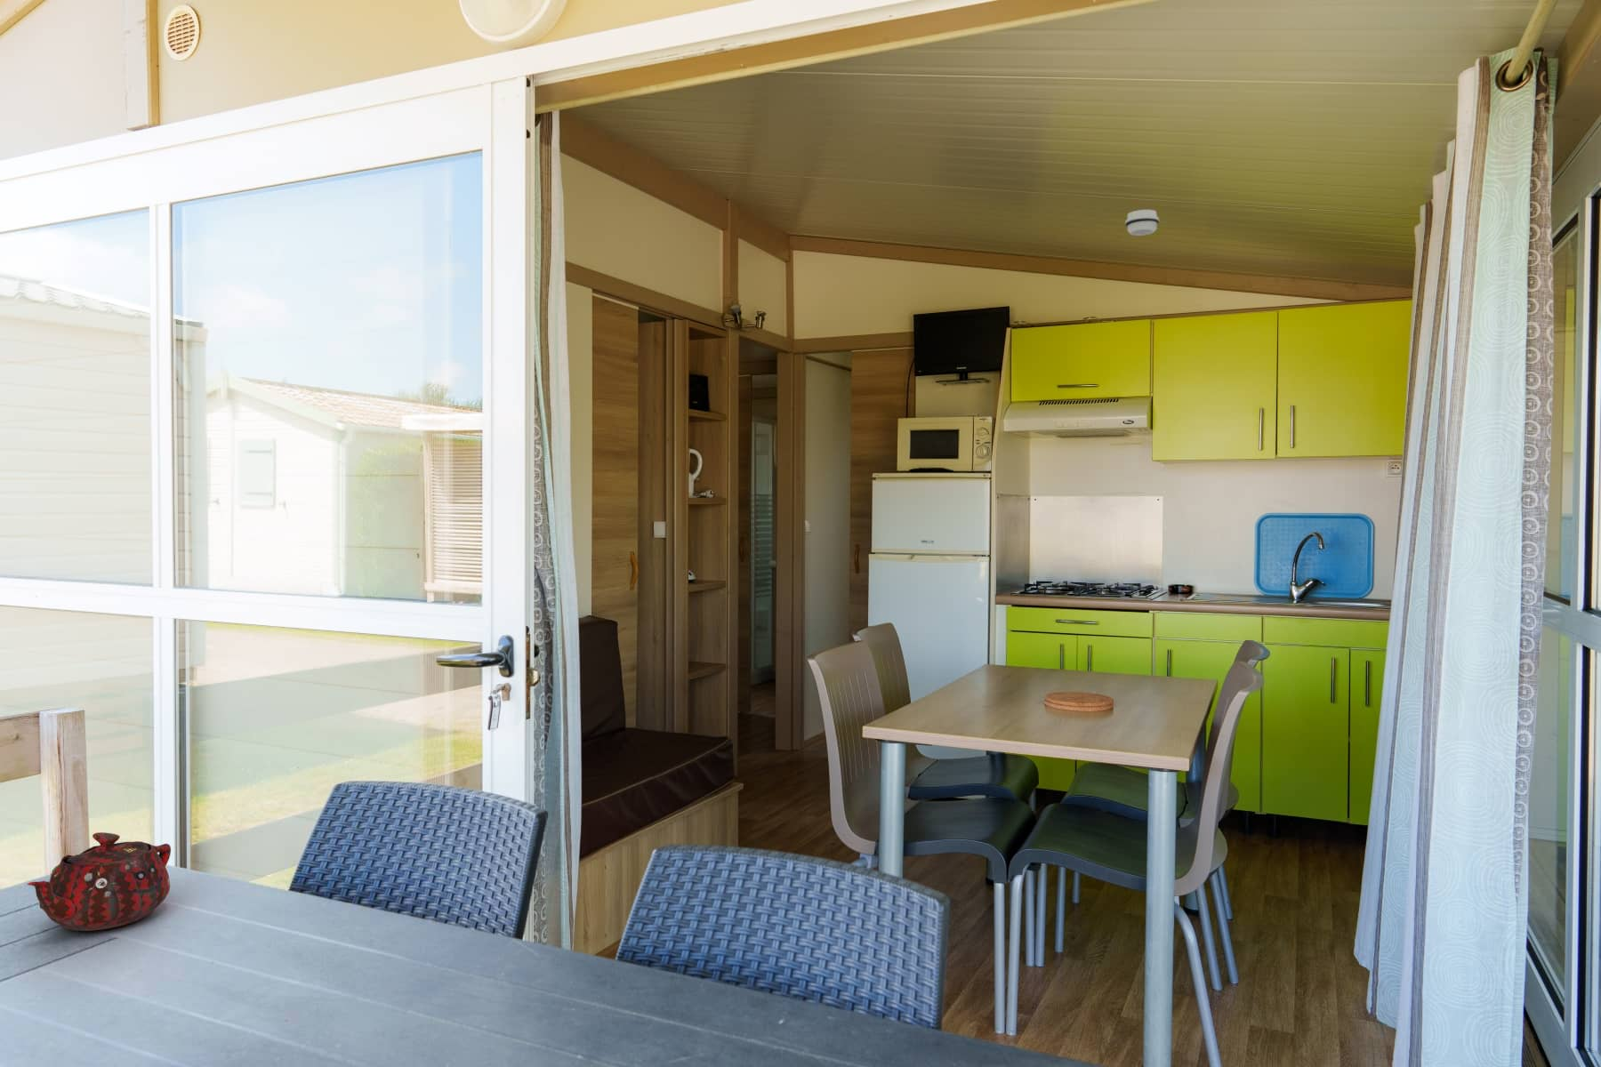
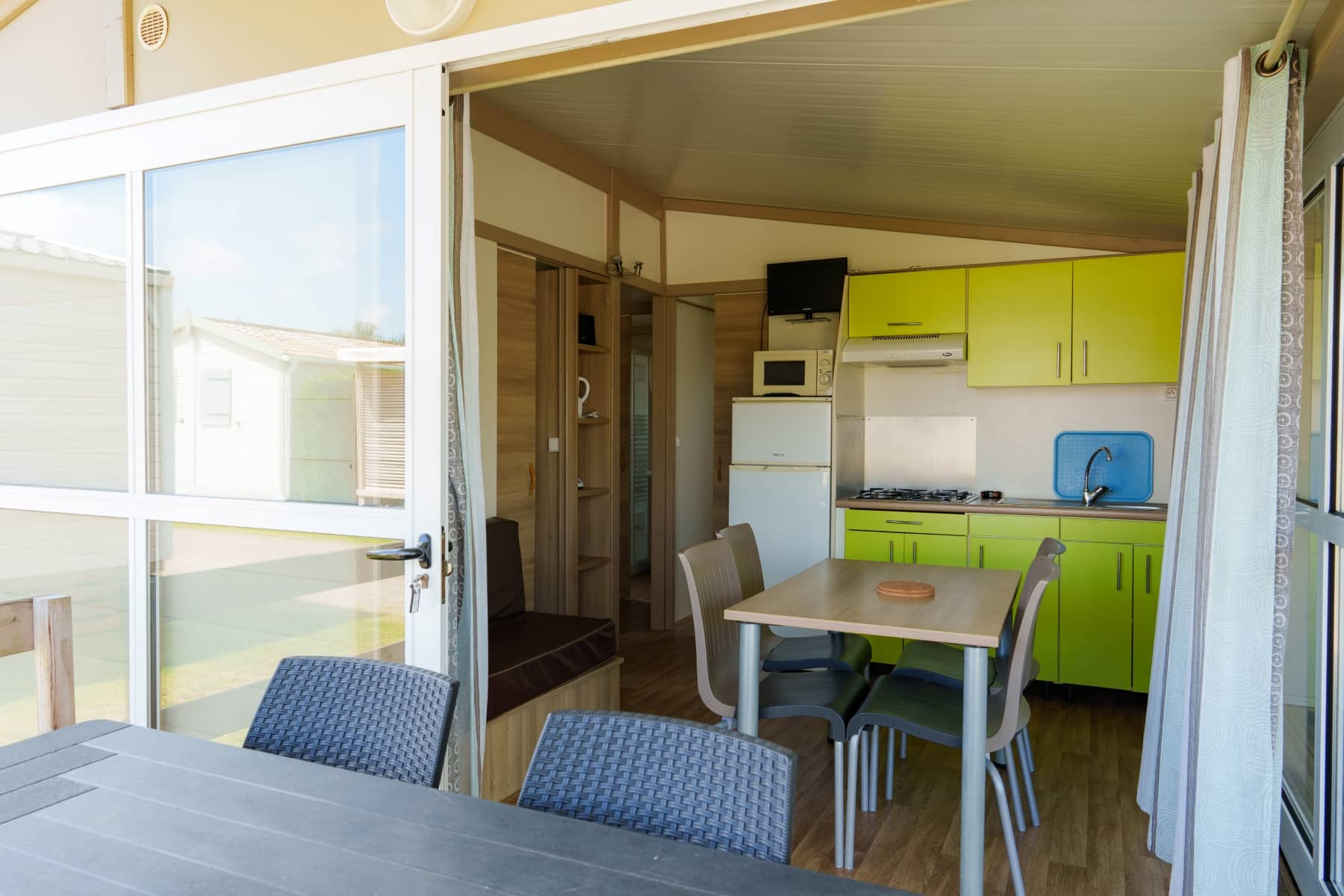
- smoke detector [1125,208,1160,237]
- teapot [26,831,172,932]
